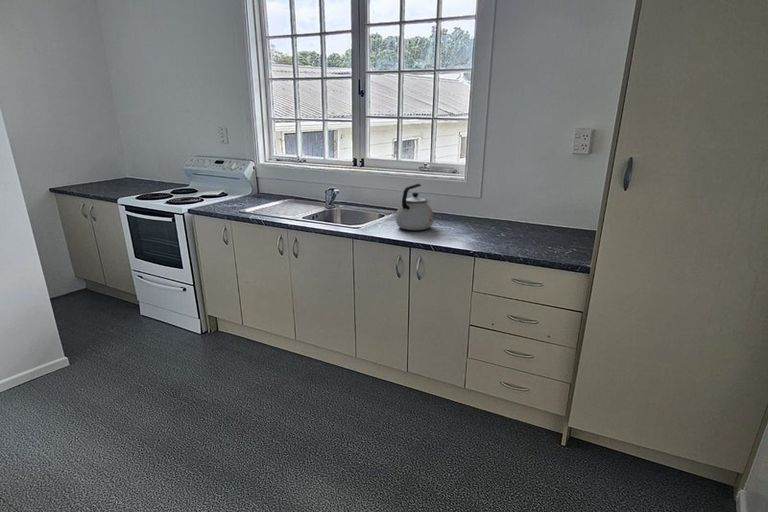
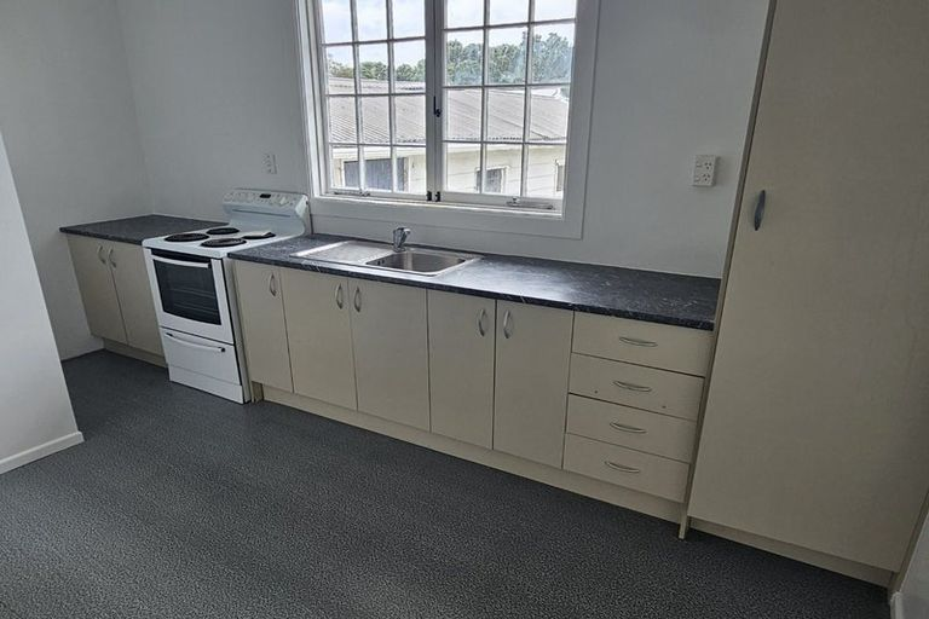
- kettle [395,183,434,231]
